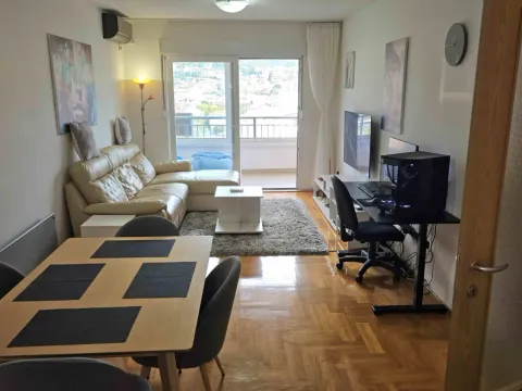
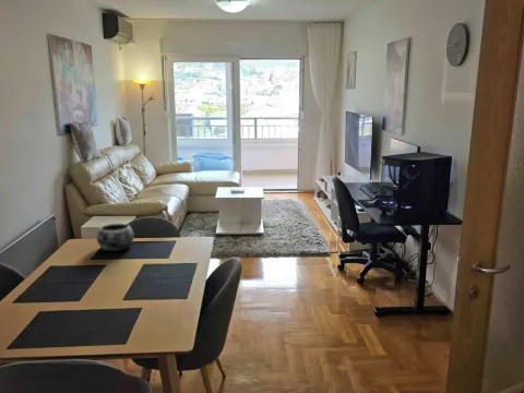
+ decorative bowl [96,223,135,252]
